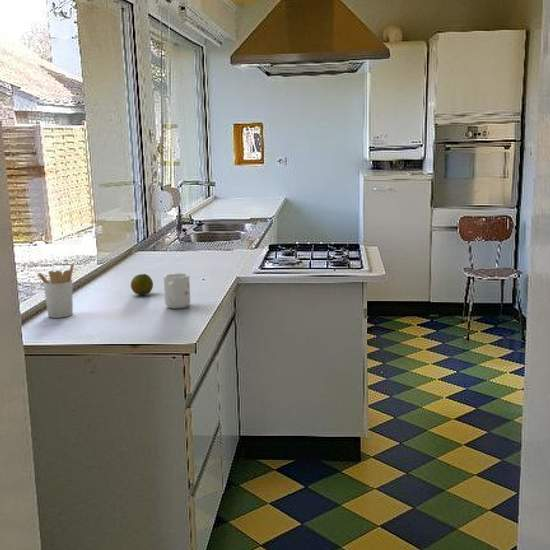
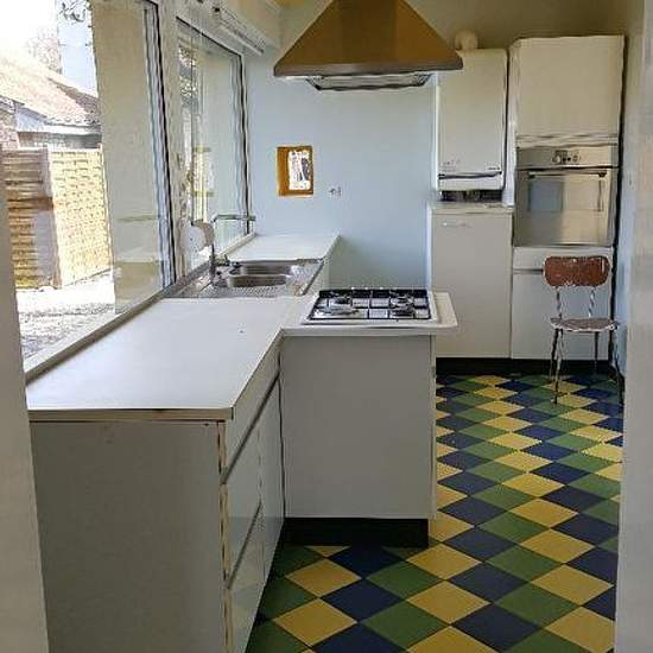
- utensil holder [36,263,75,319]
- mug [163,272,191,309]
- fruit [130,273,154,296]
